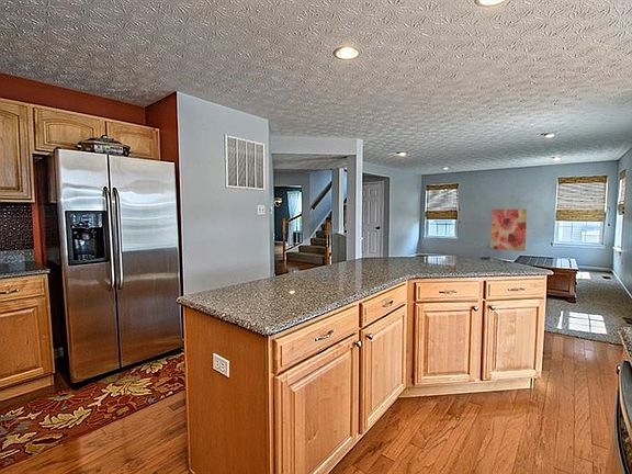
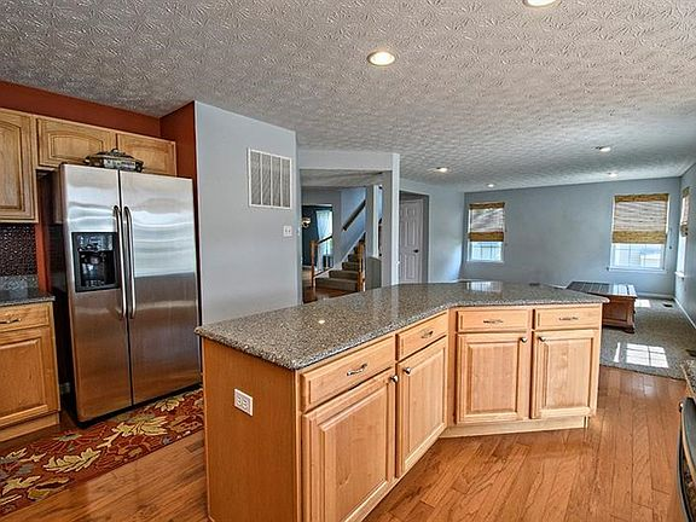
- wall art [489,208,528,252]
